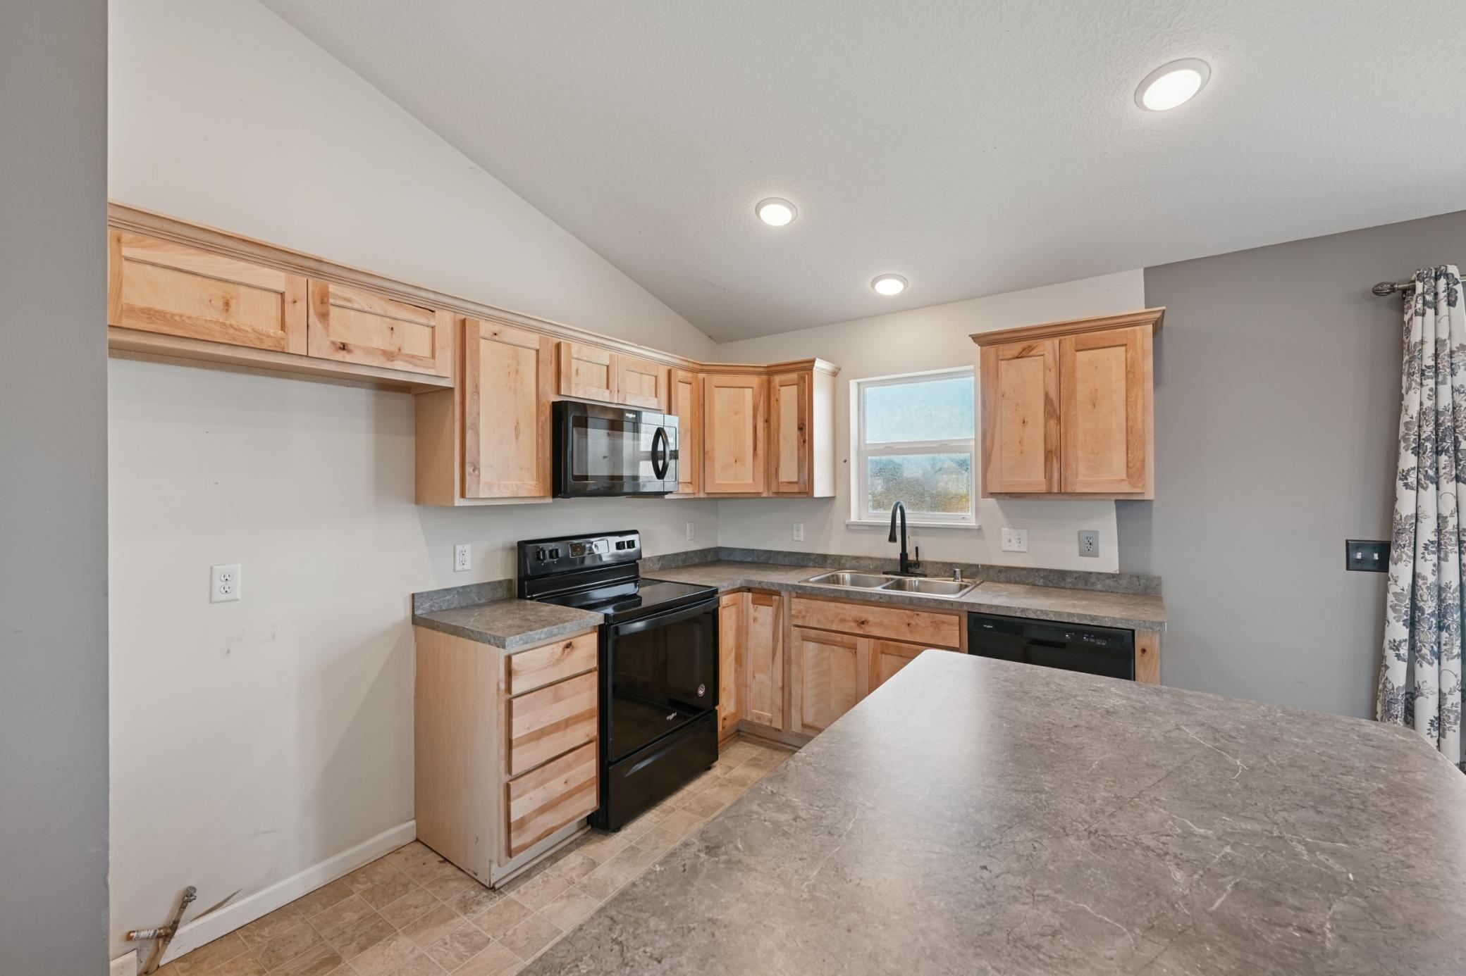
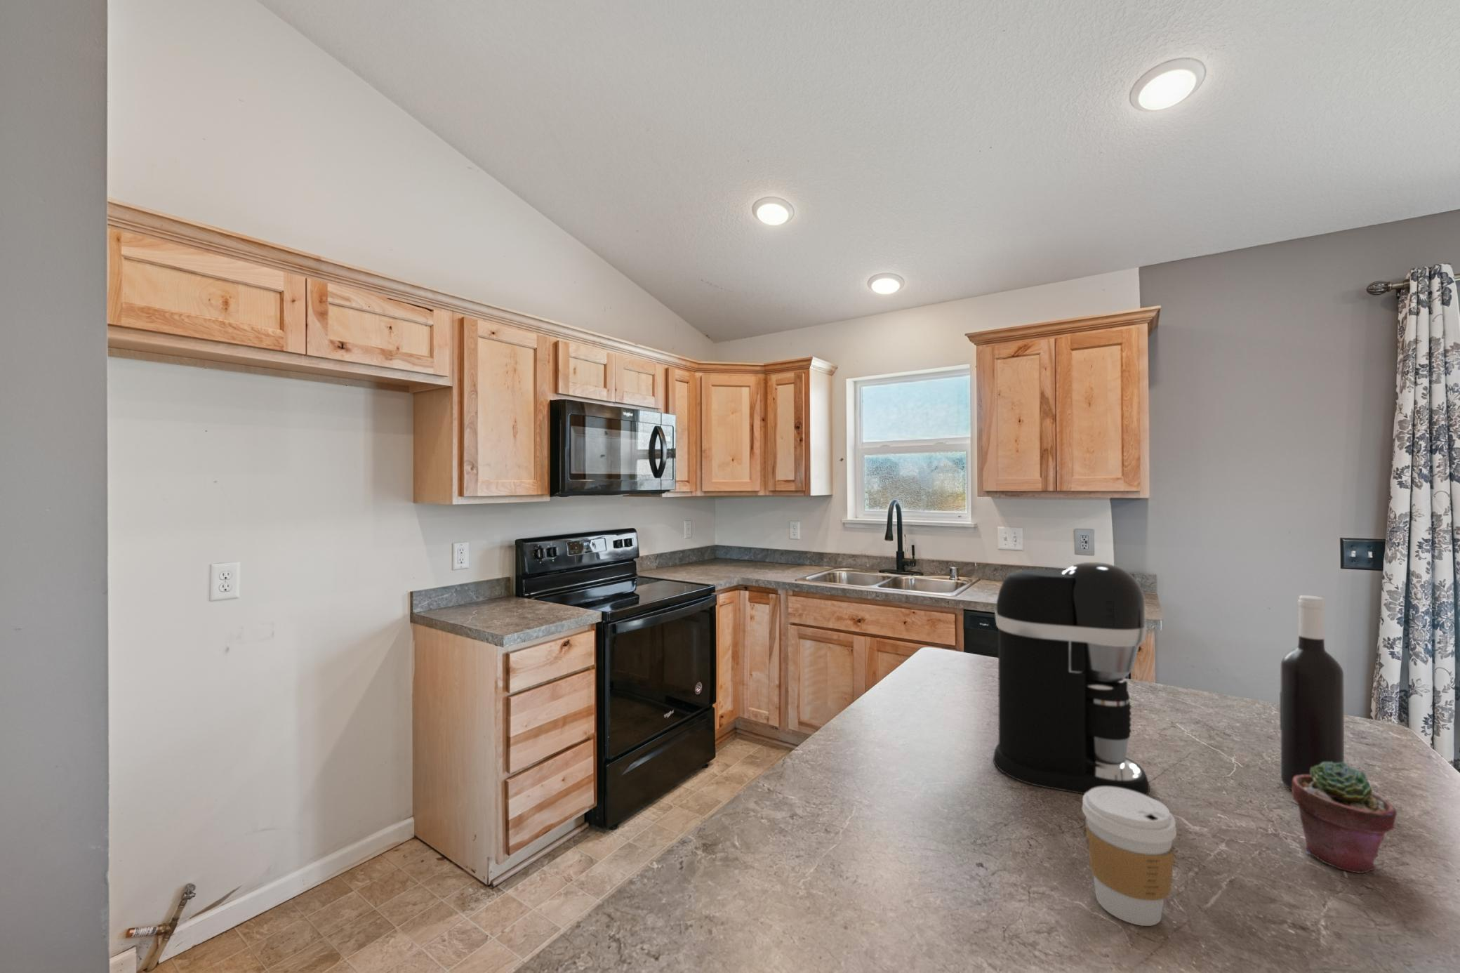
+ wine bottle [1280,595,1345,792]
+ coffee maker [992,561,1151,796]
+ potted succulent [1292,761,1397,874]
+ coffee cup [1081,786,1177,926]
